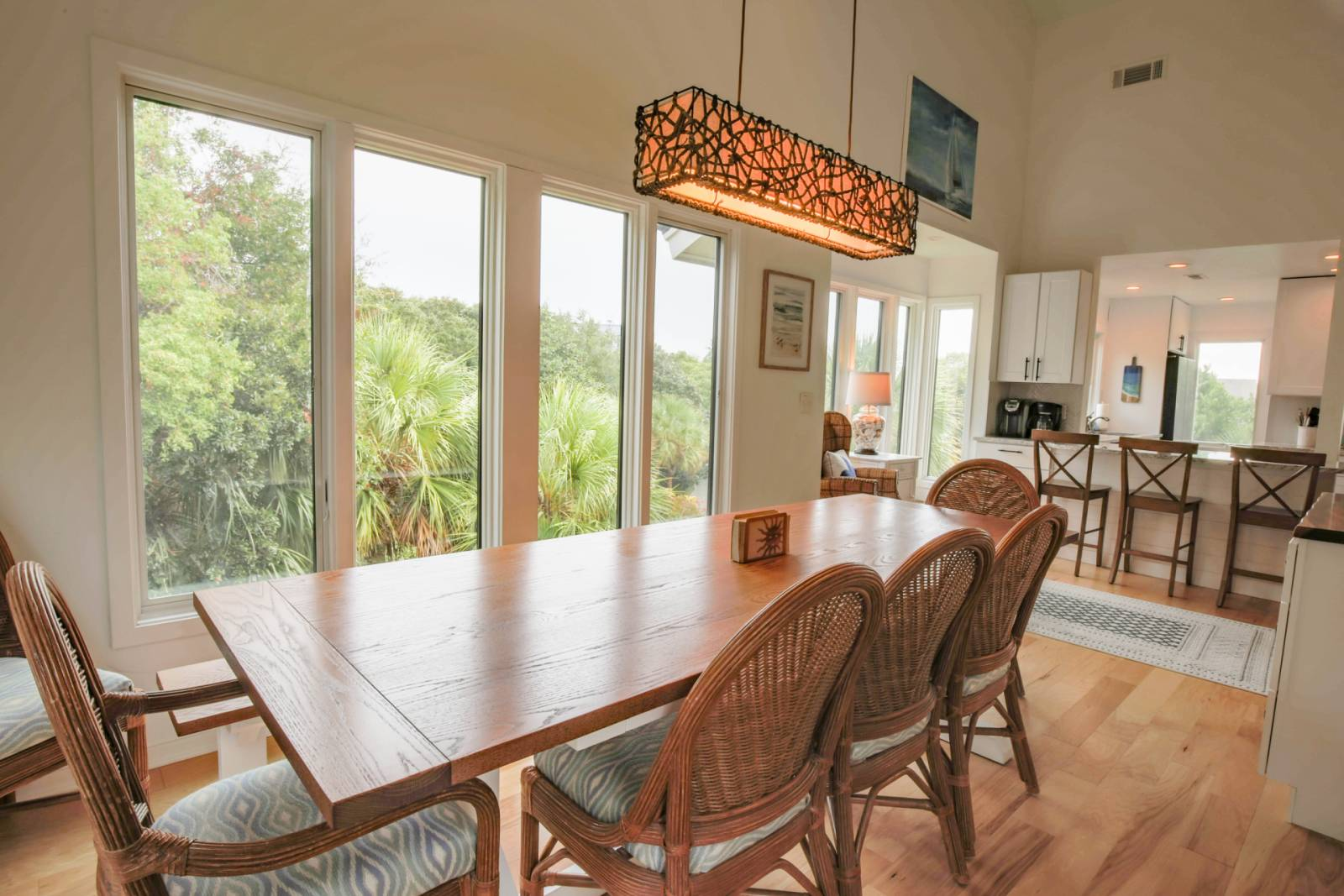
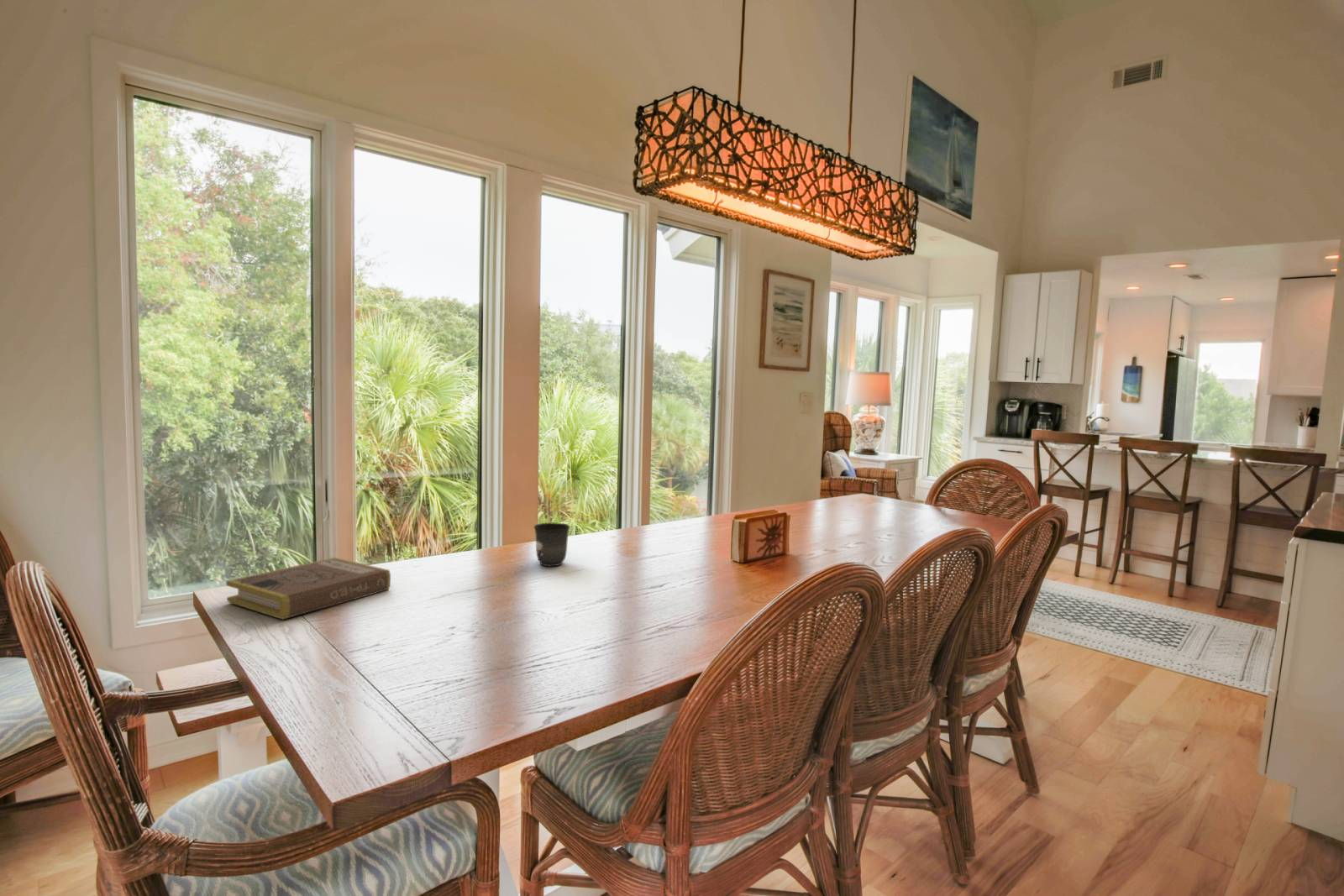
+ book [225,557,391,621]
+ mug [533,522,571,567]
